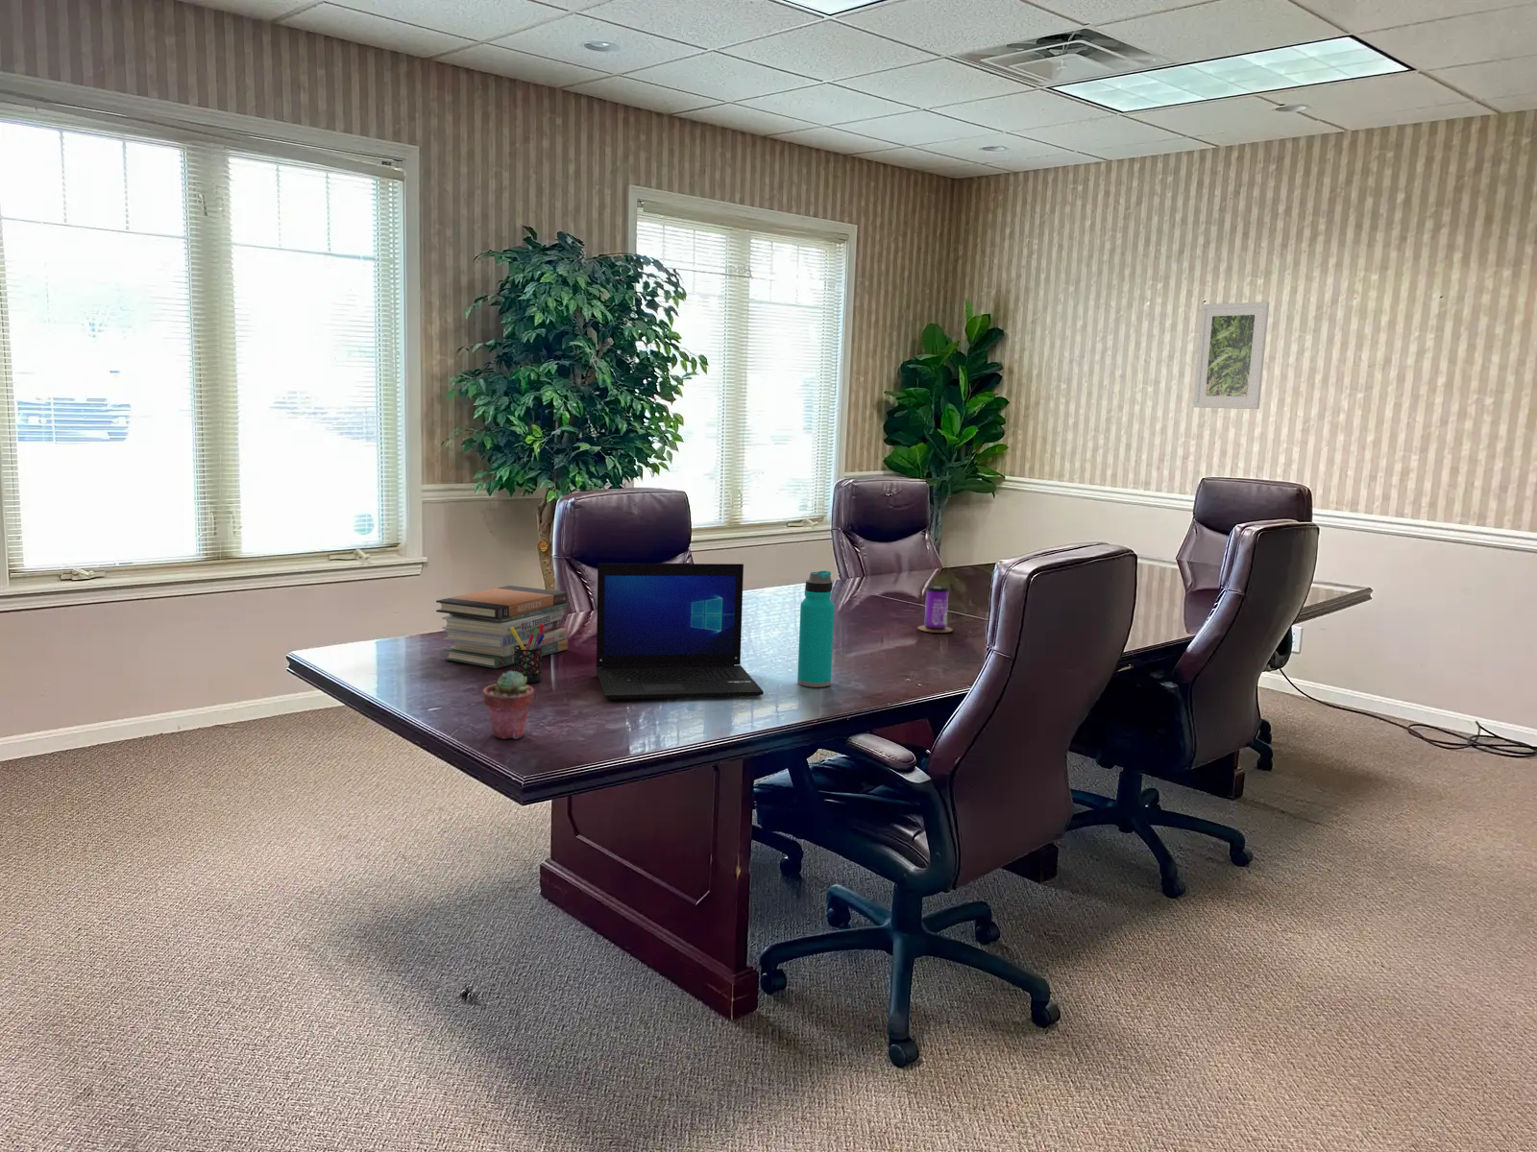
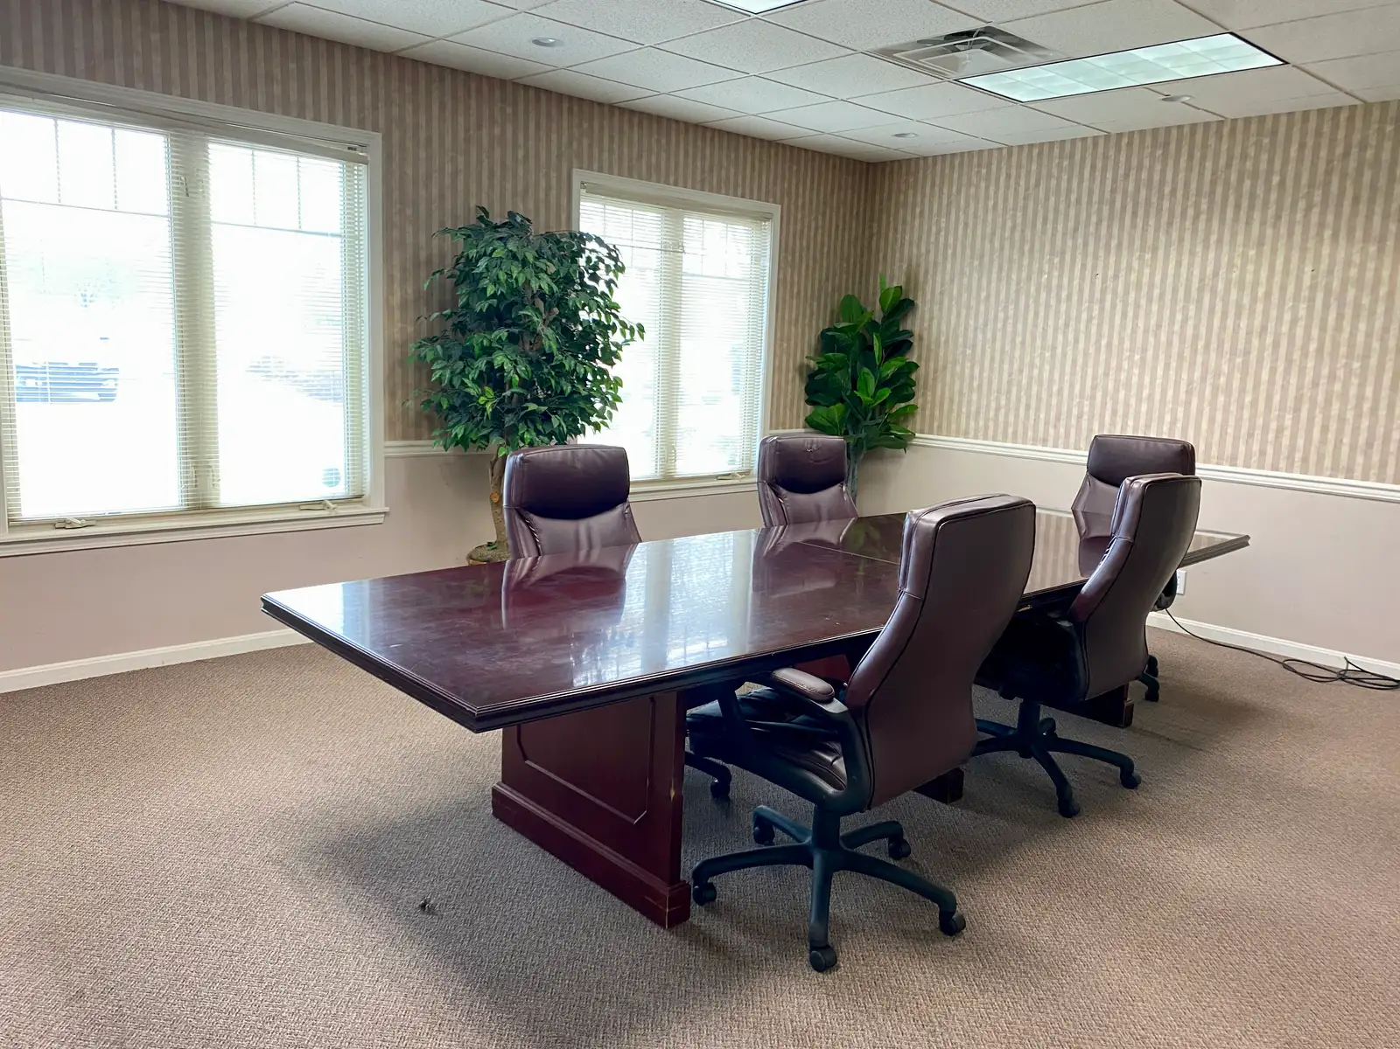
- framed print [1192,300,1270,410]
- book stack [436,584,570,669]
- laptop [594,563,765,701]
- pen holder [510,624,545,684]
- beverage can [917,584,954,634]
- potted succulent [482,669,535,741]
- water bottle [796,570,835,689]
